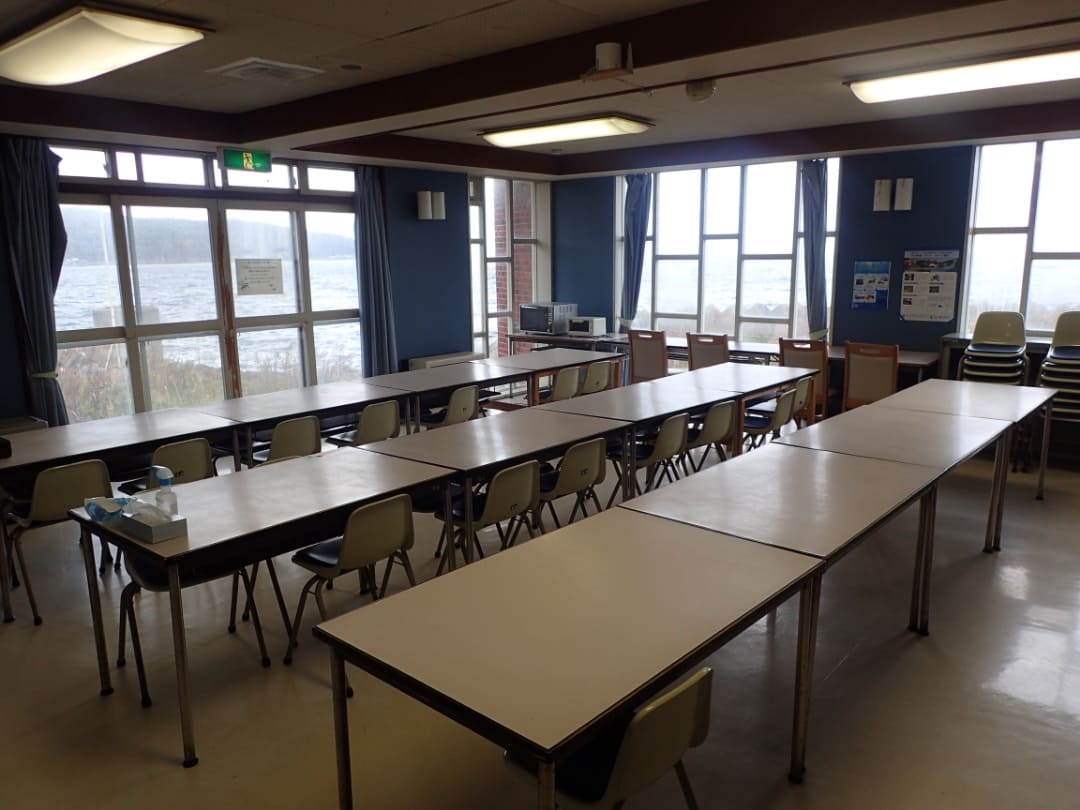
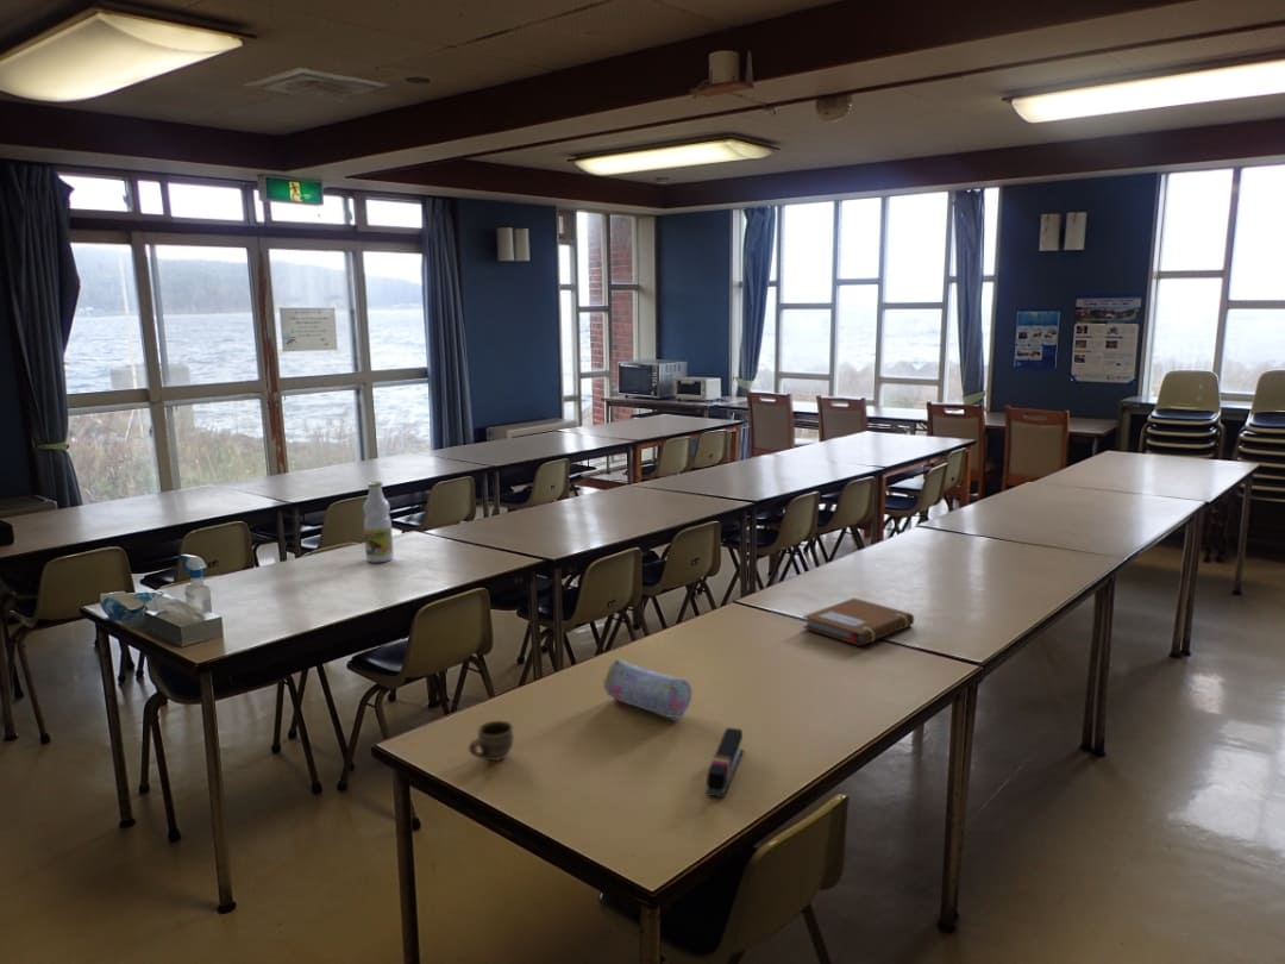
+ cup [468,720,515,762]
+ pencil case [603,658,692,719]
+ stapler [704,727,744,799]
+ notebook [802,597,915,647]
+ bottle [362,481,395,563]
